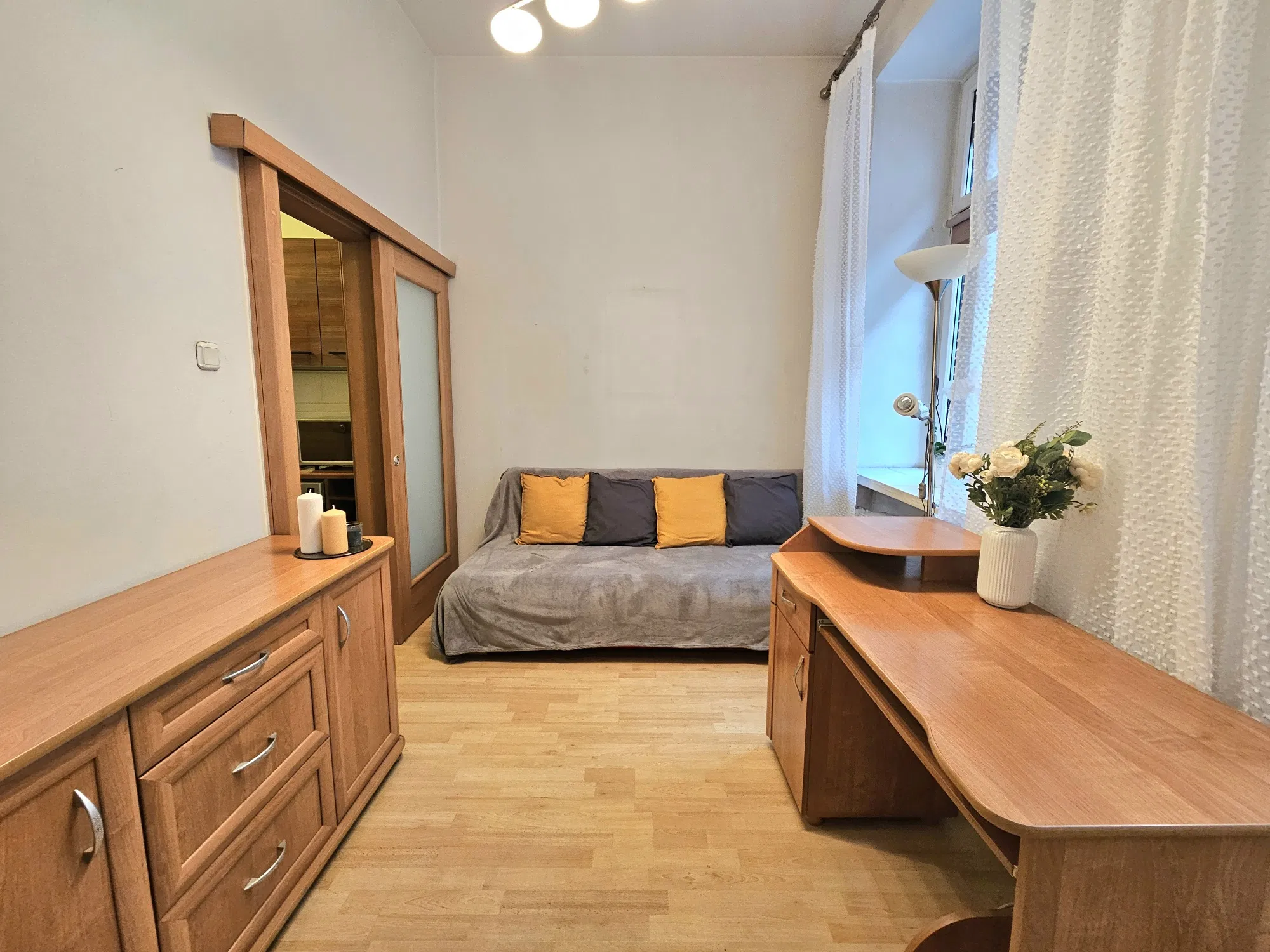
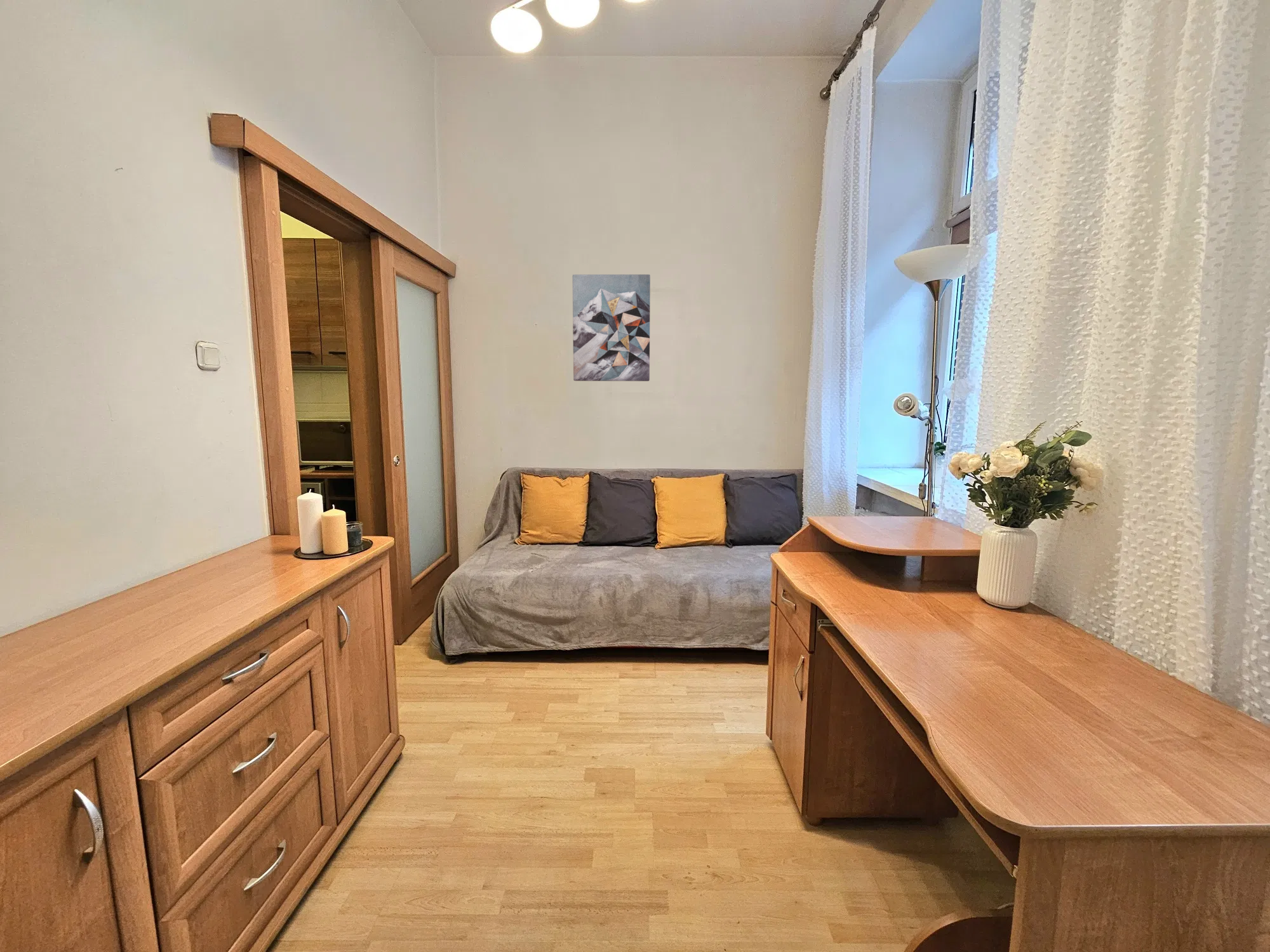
+ wall art [572,274,651,382]
